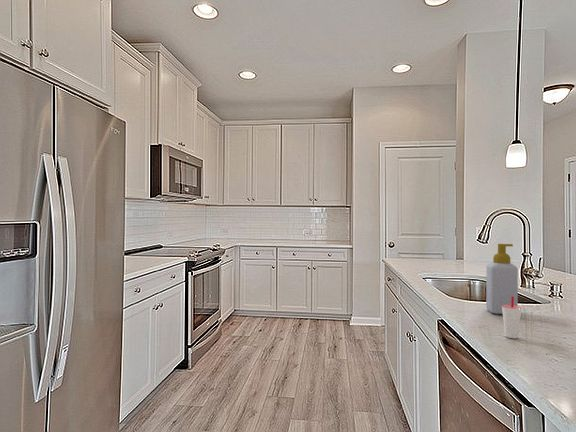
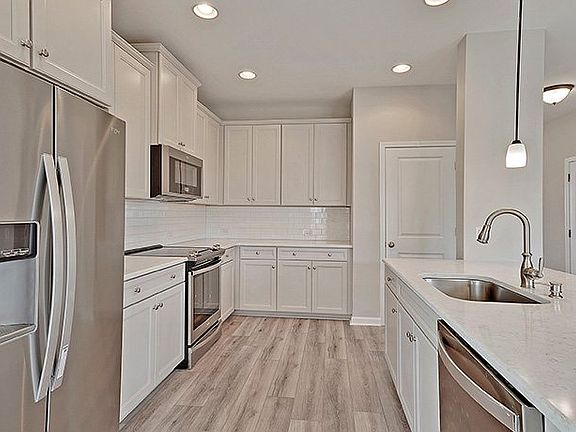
- cup [502,296,523,339]
- soap bottle [485,243,519,315]
